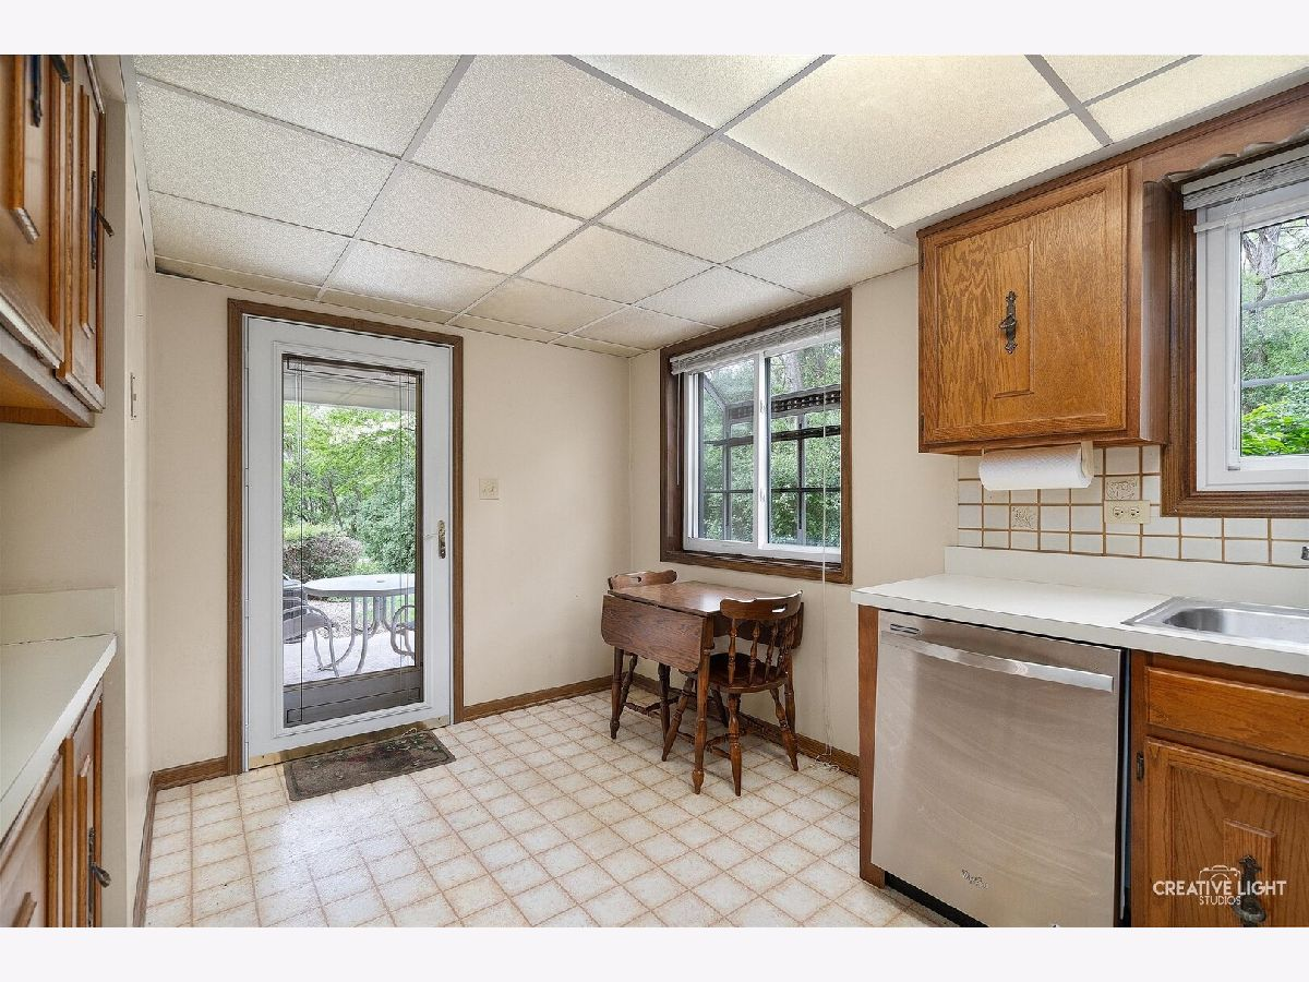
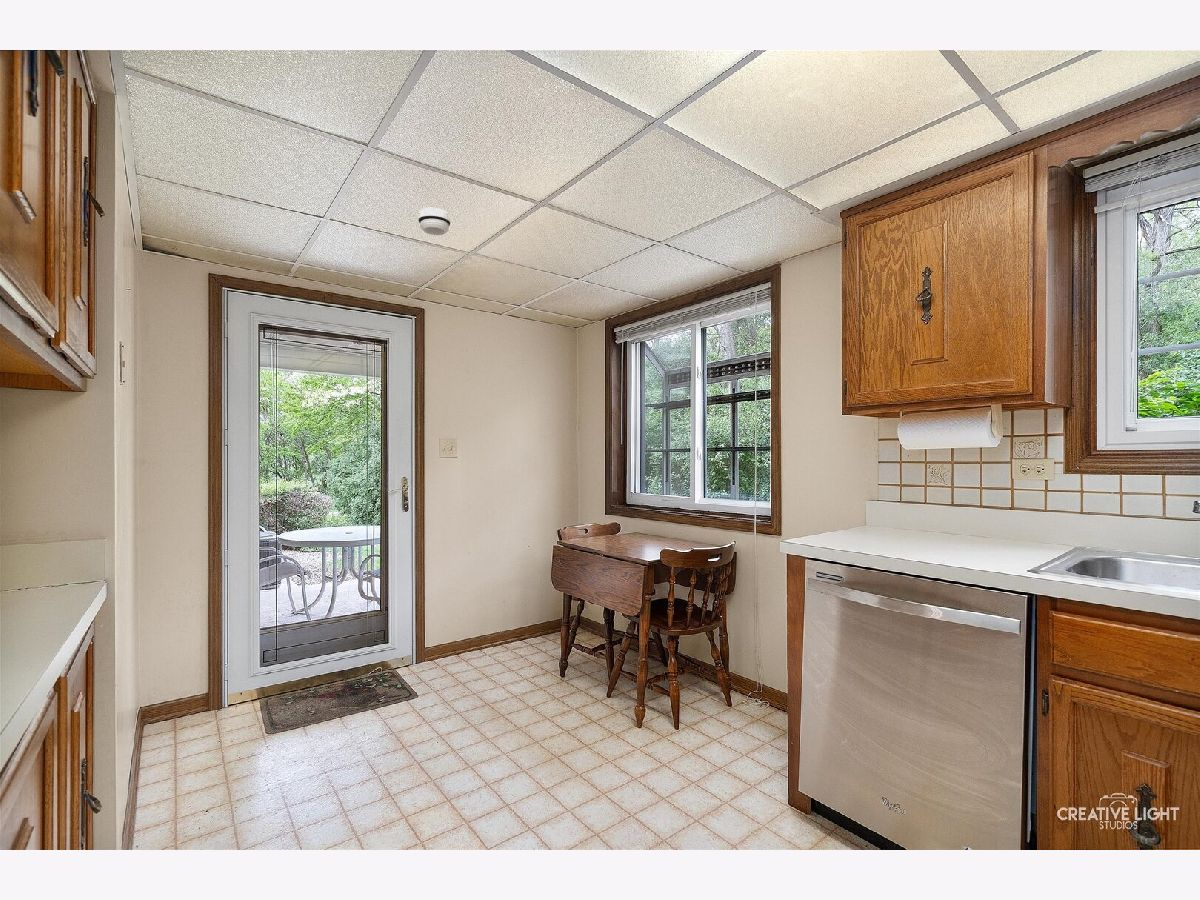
+ smoke detector [417,207,452,236]
